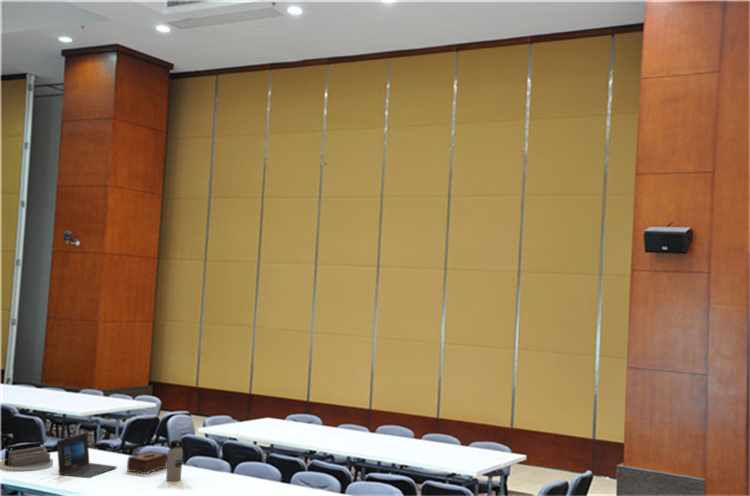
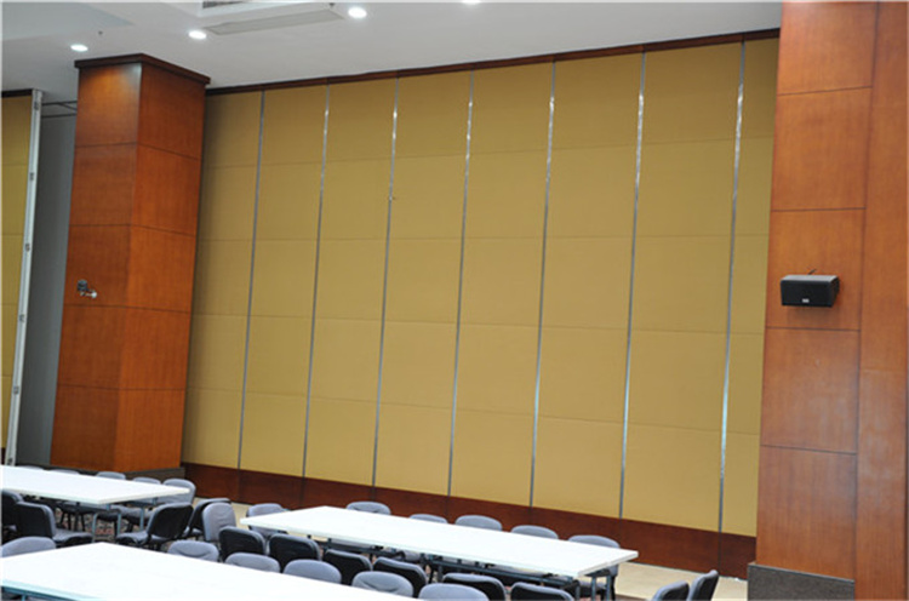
- laptop [56,431,118,479]
- desk organizer [0,441,54,472]
- tissue box [126,450,168,475]
- water bottle [165,439,184,482]
